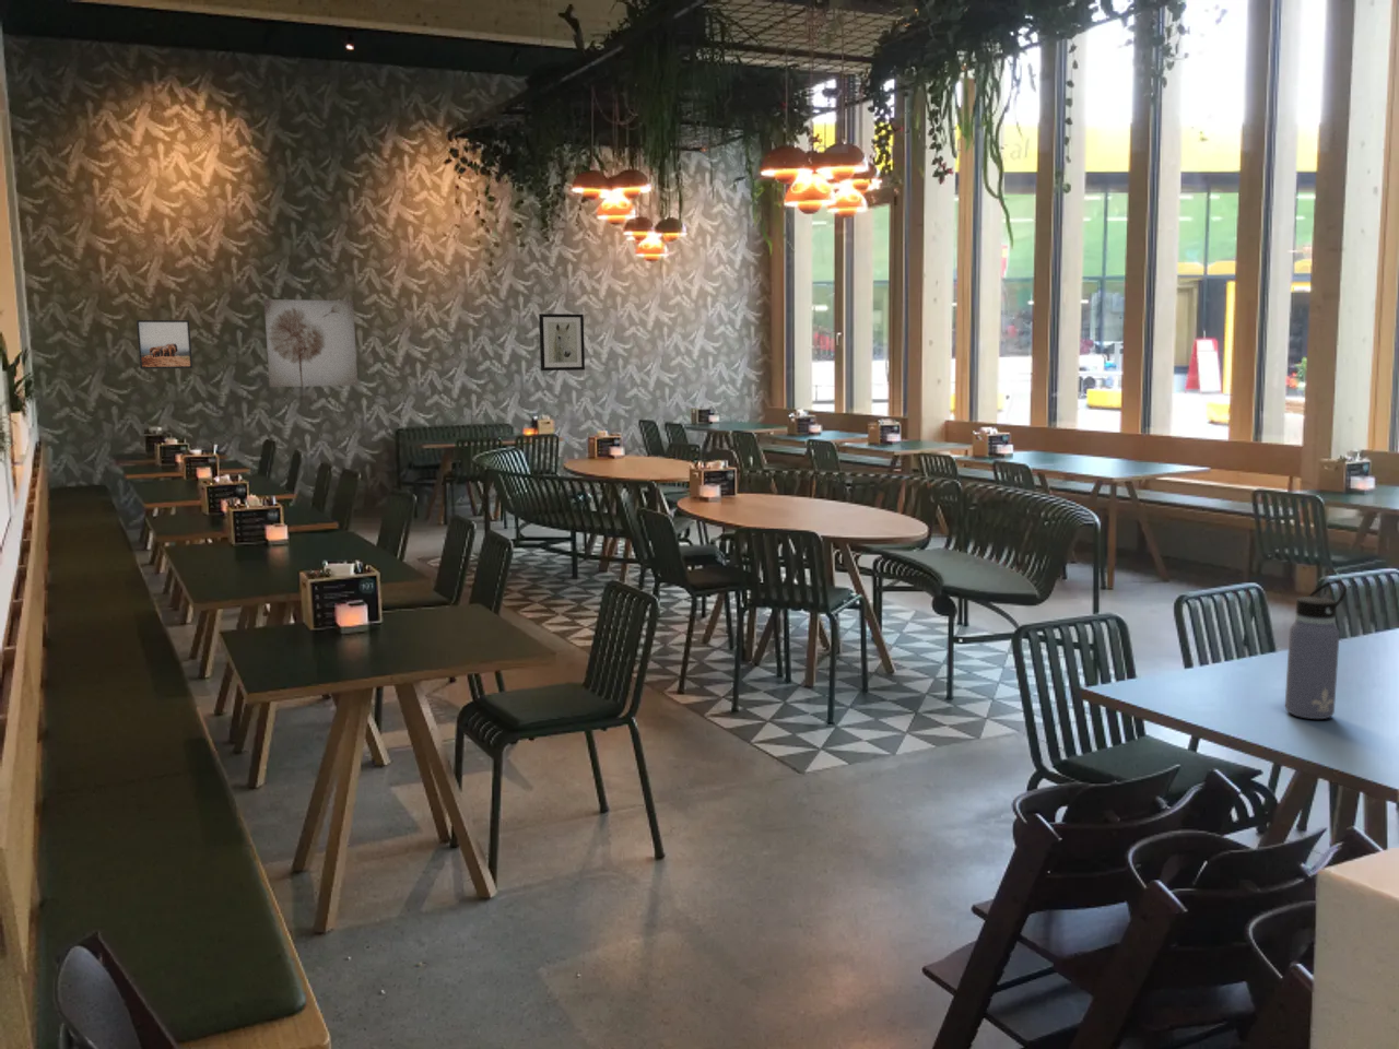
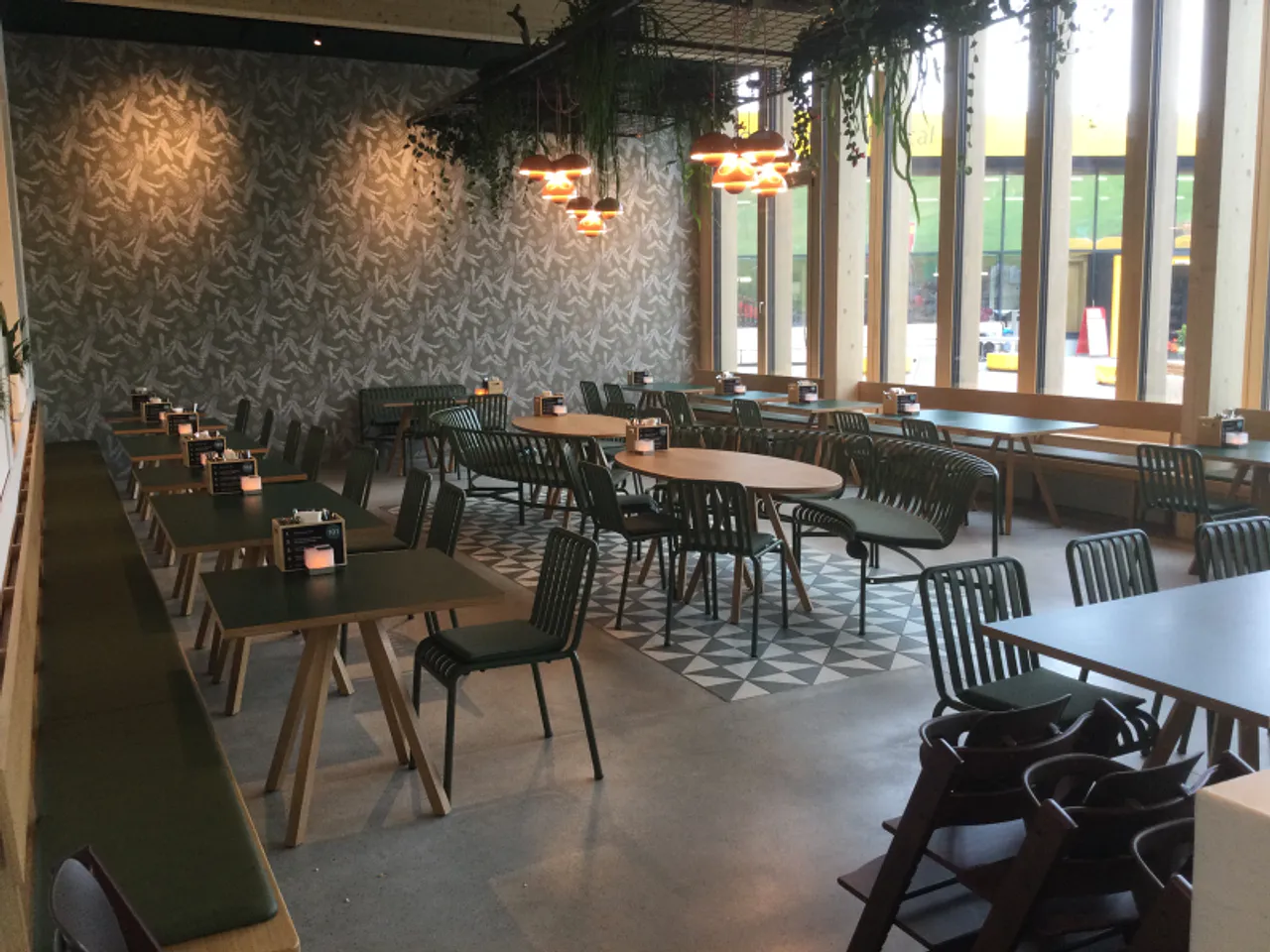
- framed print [135,320,194,370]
- wall art [263,299,358,388]
- wall art [538,313,586,371]
- water bottle [1284,580,1347,721]
